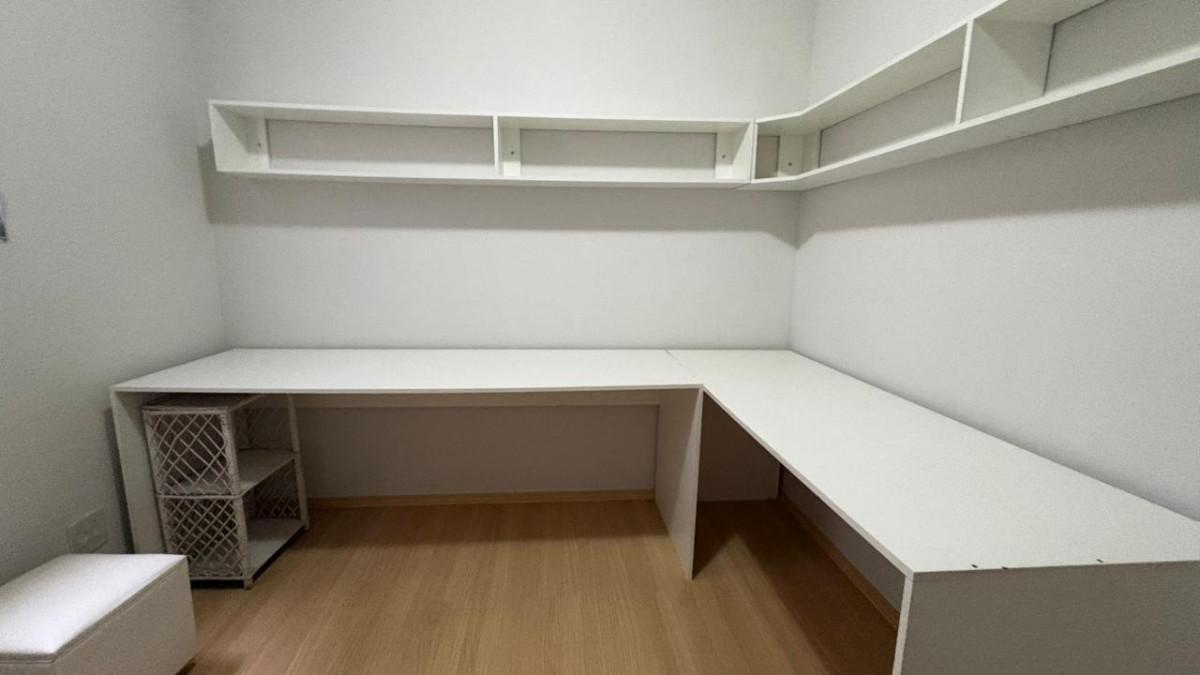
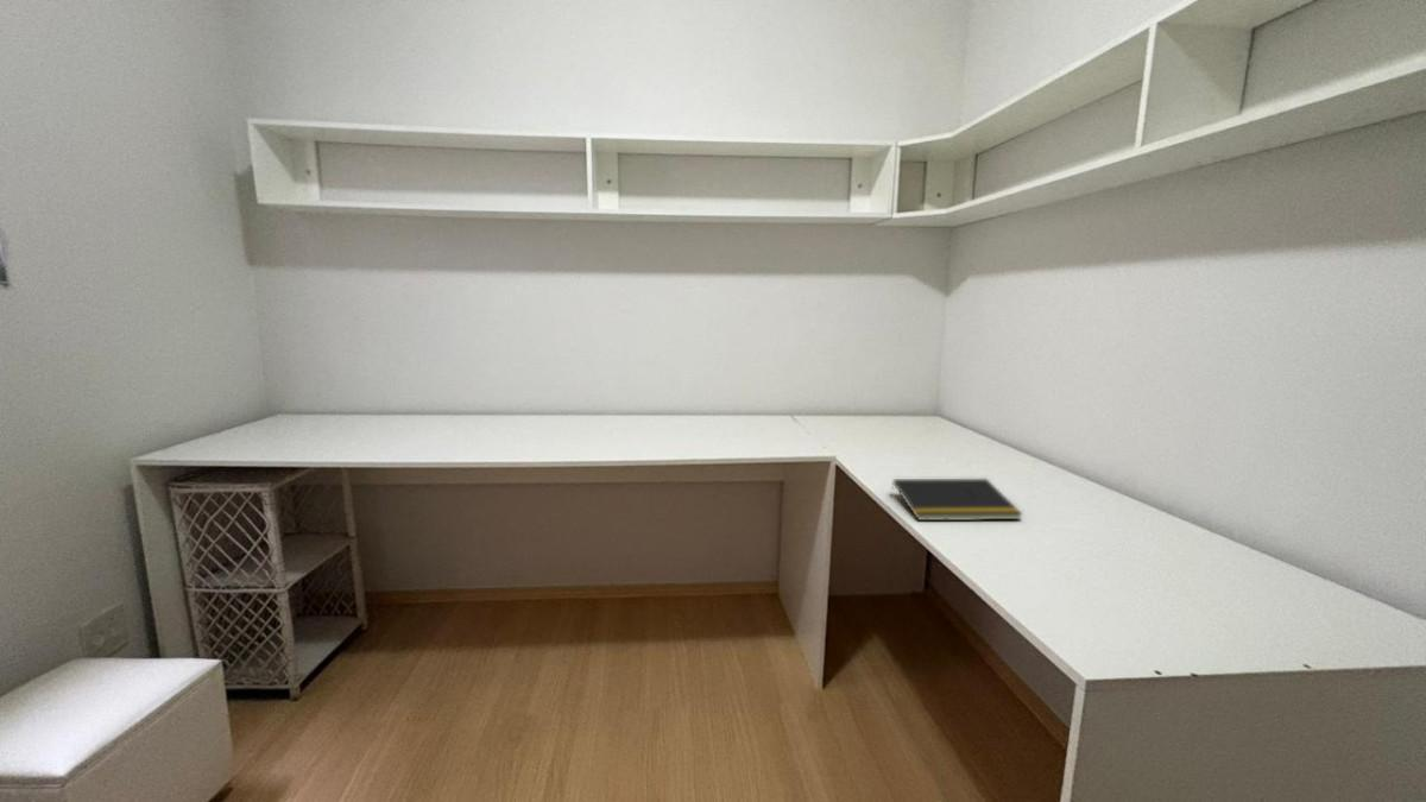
+ notepad [889,478,1024,522]
